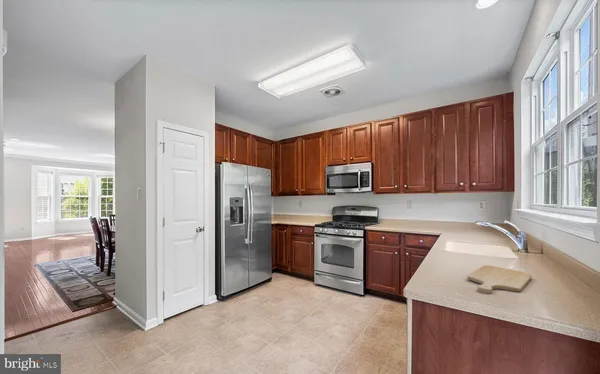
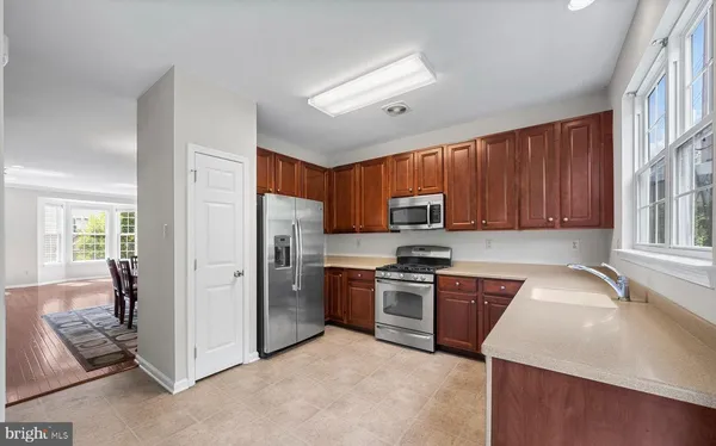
- chopping board [466,264,533,294]
